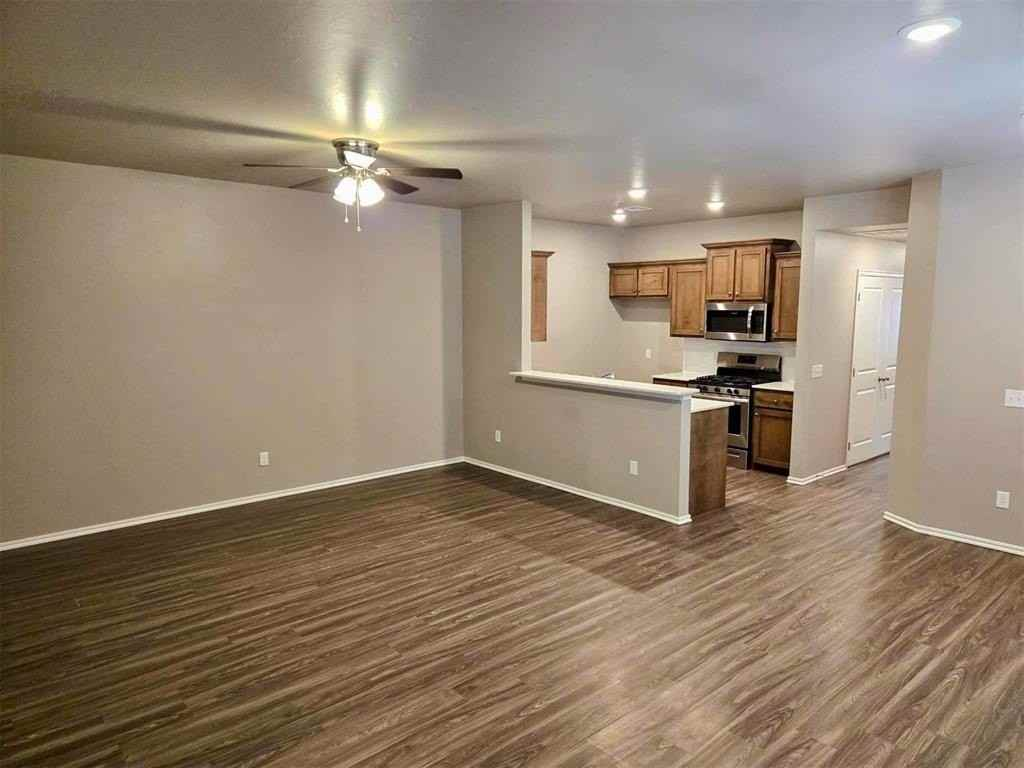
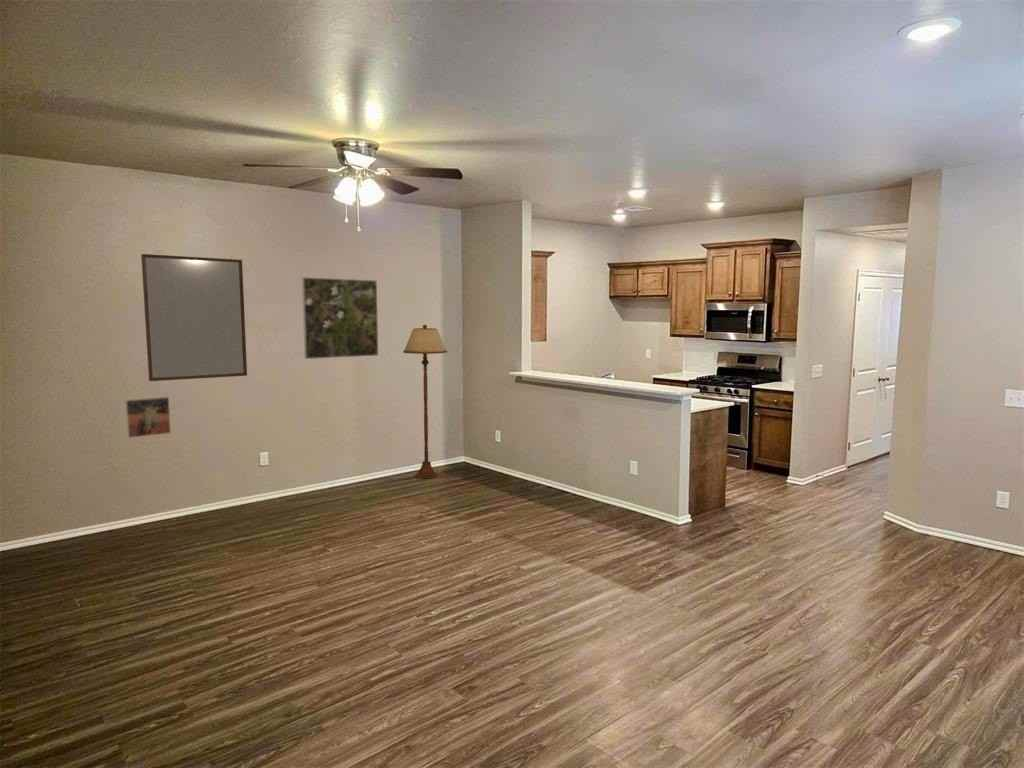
+ home mirror [140,253,248,382]
+ floor lamp [402,324,448,479]
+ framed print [124,396,172,439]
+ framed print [301,276,379,360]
